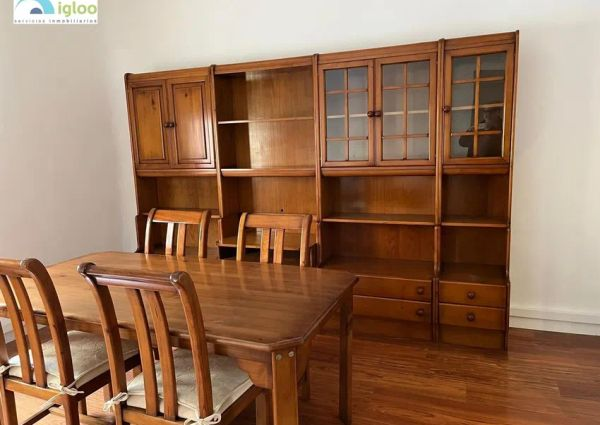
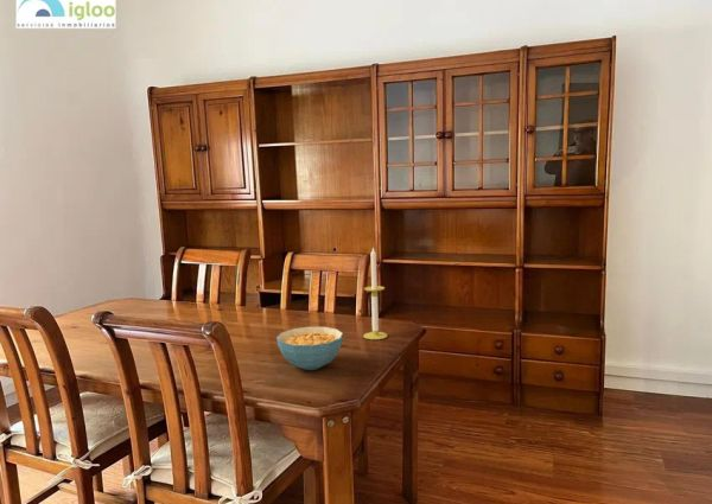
+ cereal bowl [275,326,344,371]
+ candle [363,245,388,340]
